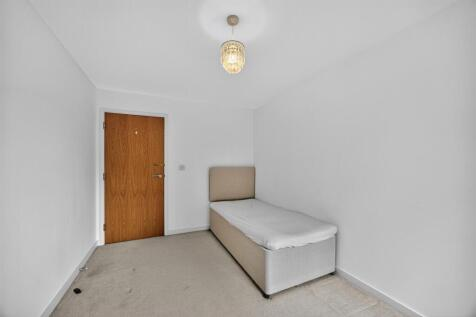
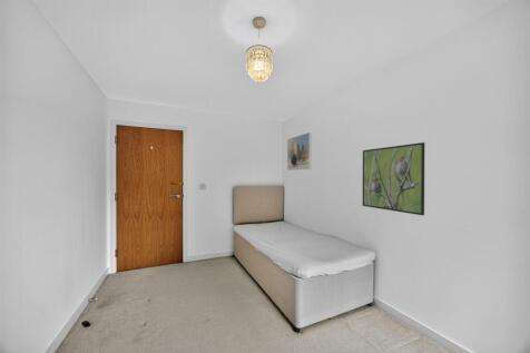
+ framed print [286,131,312,171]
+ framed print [362,141,425,216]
